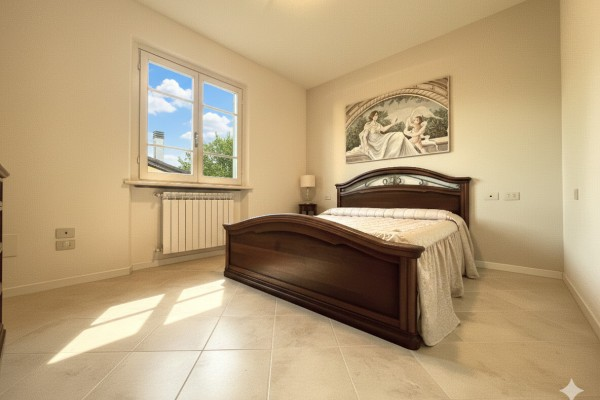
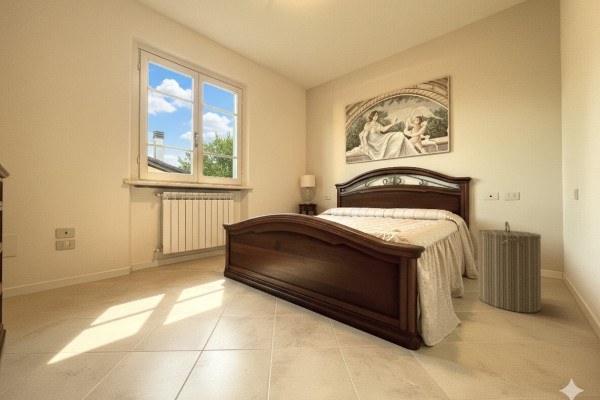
+ laundry hamper [476,220,542,314]
